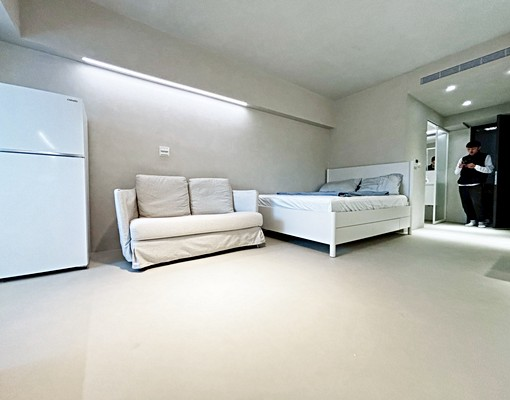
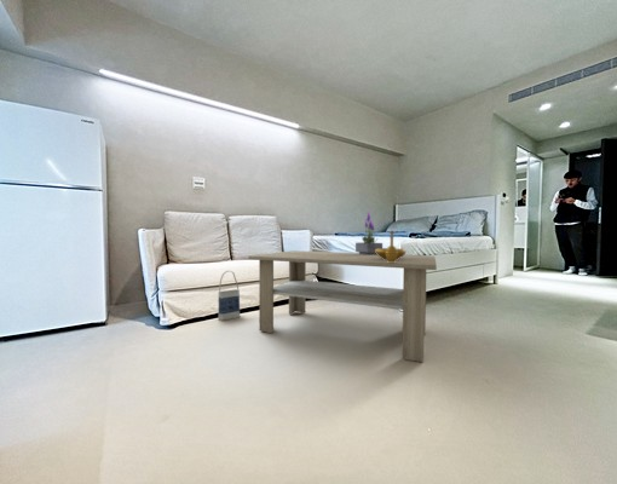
+ bag [218,270,241,322]
+ potted plant [354,212,384,255]
+ decorative bowl [375,229,406,263]
+ coffee table [247,249,438,364]
